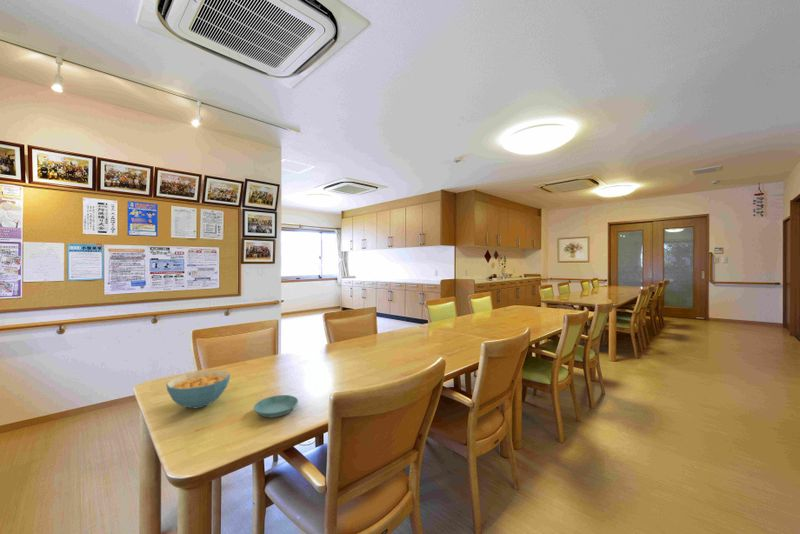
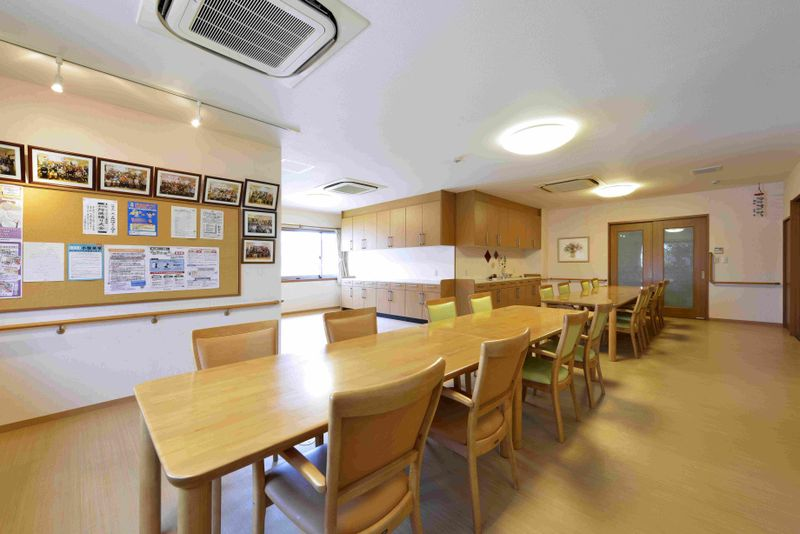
- saucer [253,394,299,419]
- cereal bowl [165,369,231,409]
